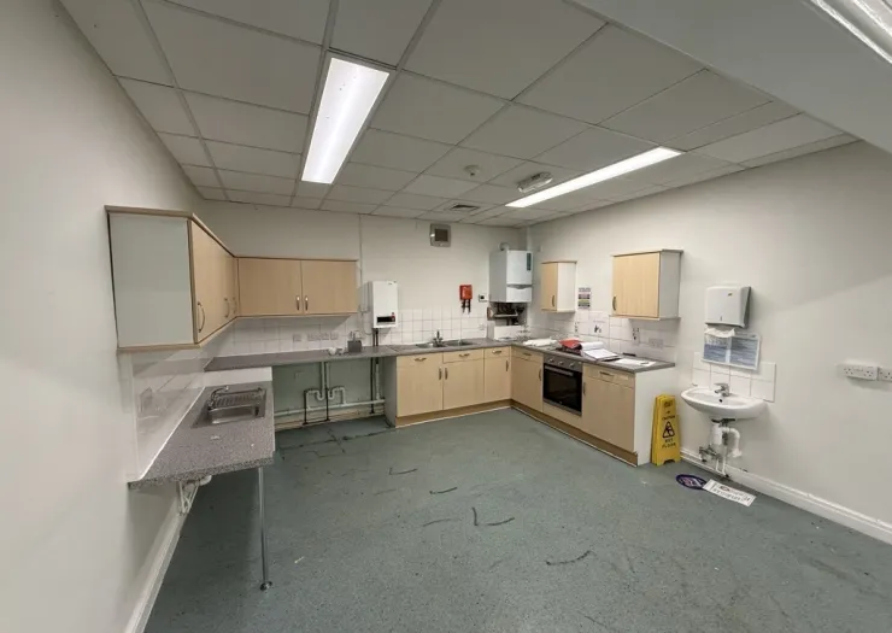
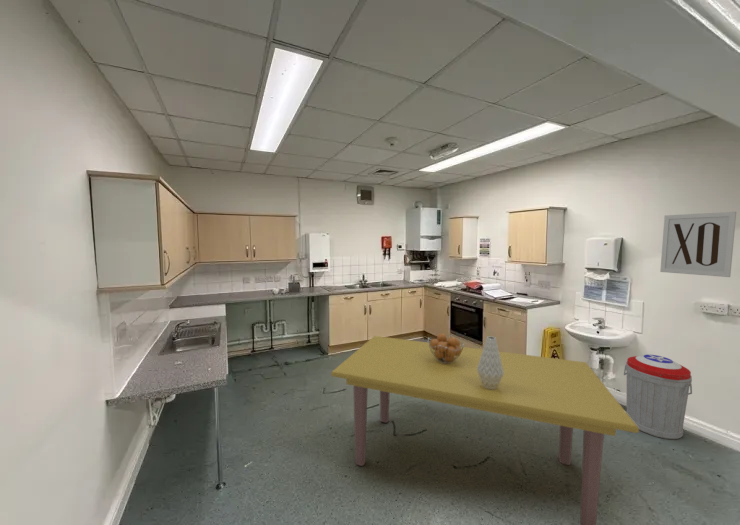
+ vase [477,335,504,389]
+ fruit basket [427,332,465,363]
+ dining table [330,335,640,525]
+ wall art [659,211,737,278]
+ trash can [623,354,693,440]
